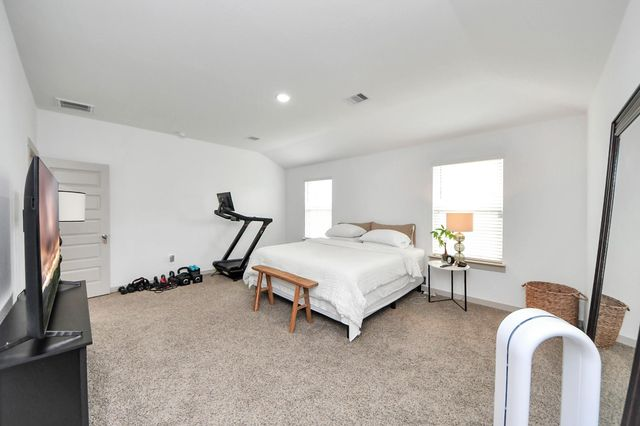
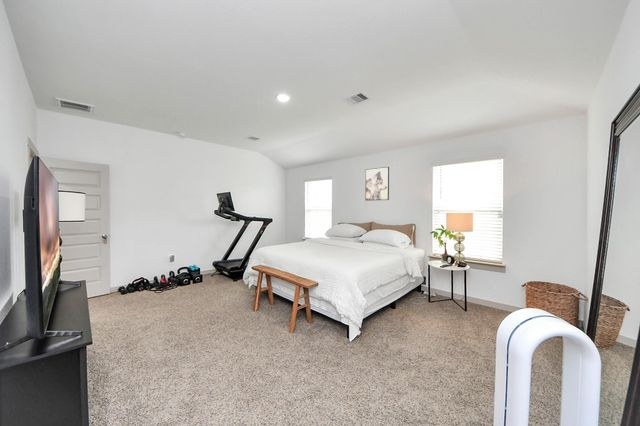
+ wall art [365,166,390,202]
